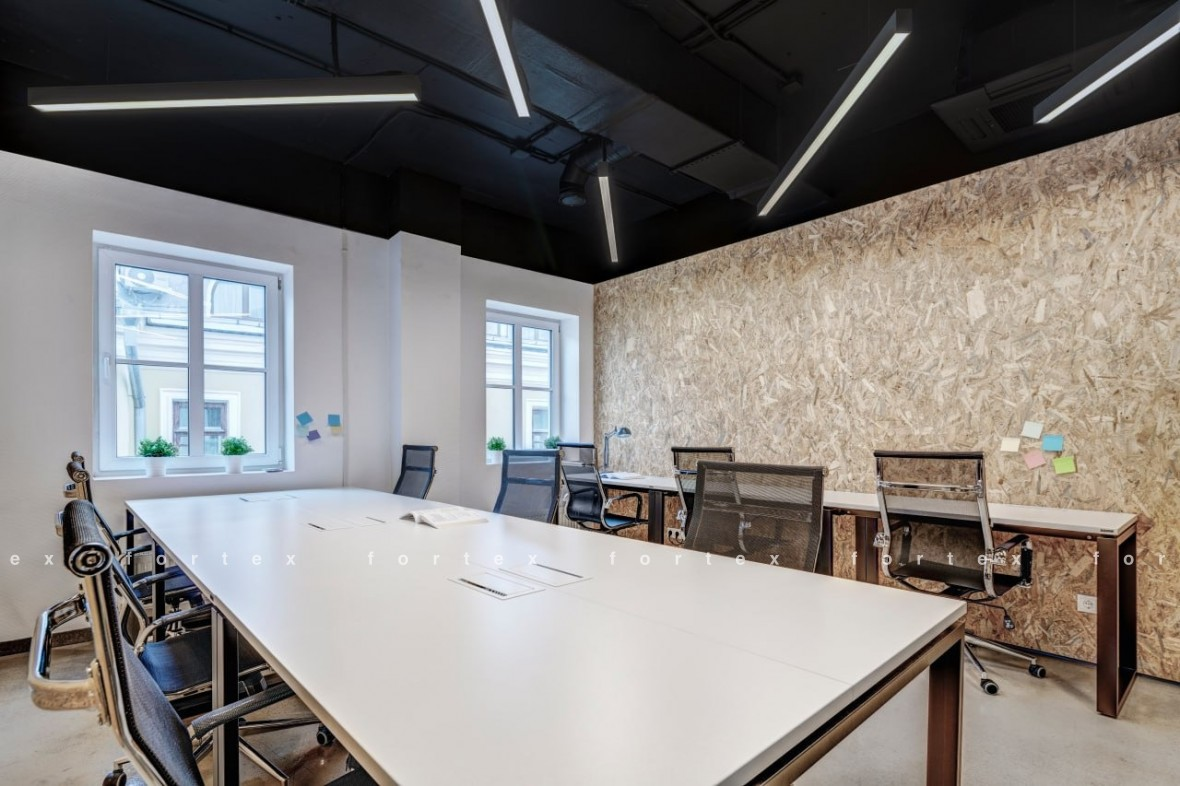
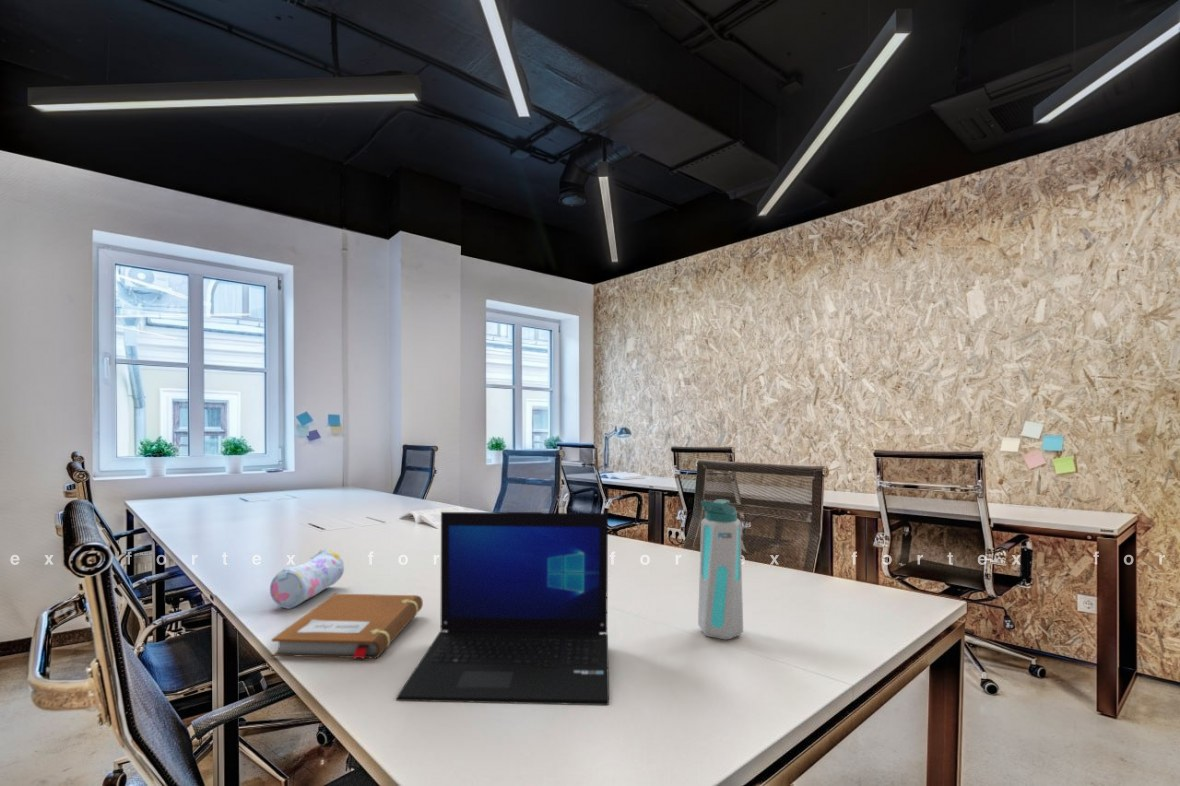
+ water bottle [697,498,744,641]
+ pencil case [269,548,345,610]
+ notebook [271,593,424,660]
+ laptop [395,511,610,706]
